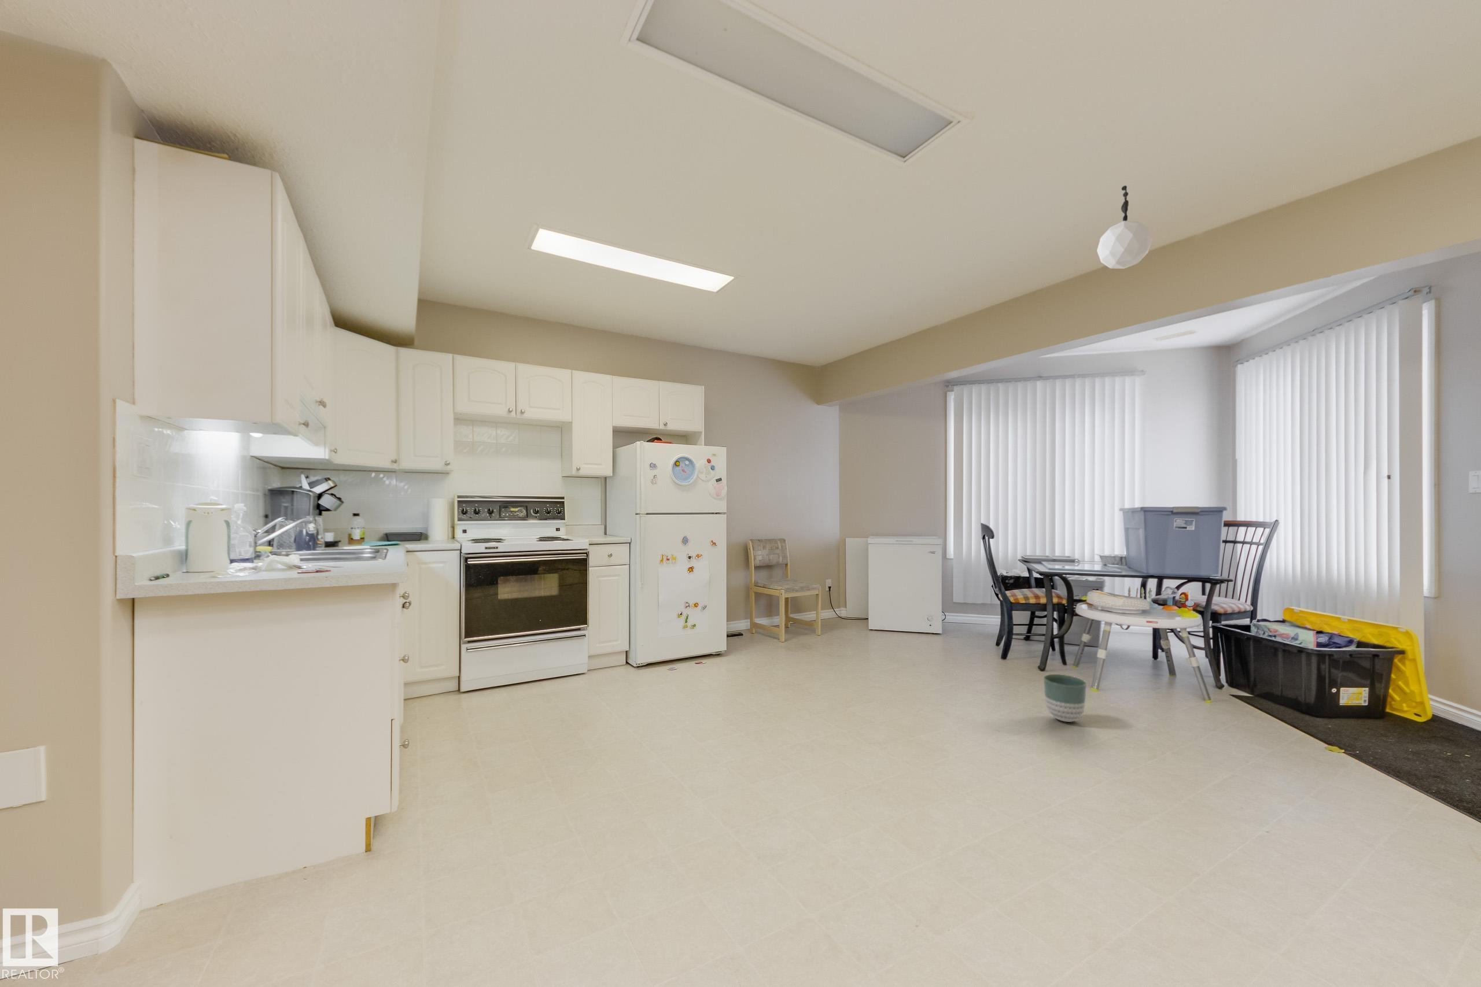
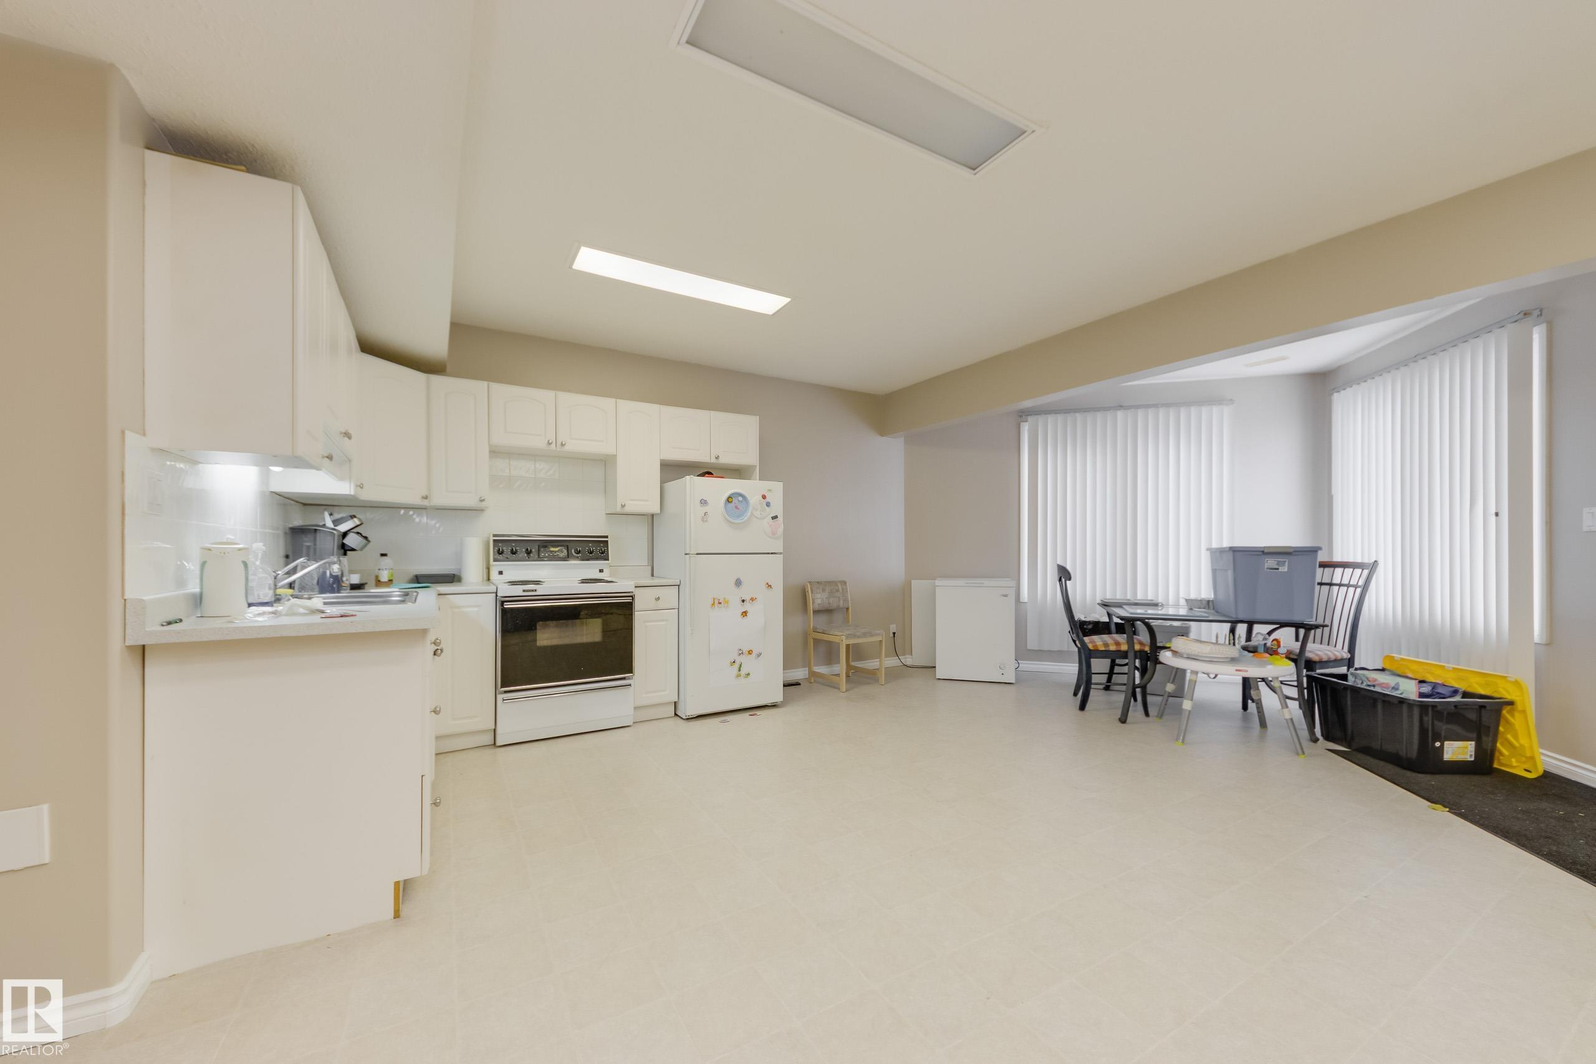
- planter [1044,674,1087,723]
- pendant lamp [1096,185,1153,270]
